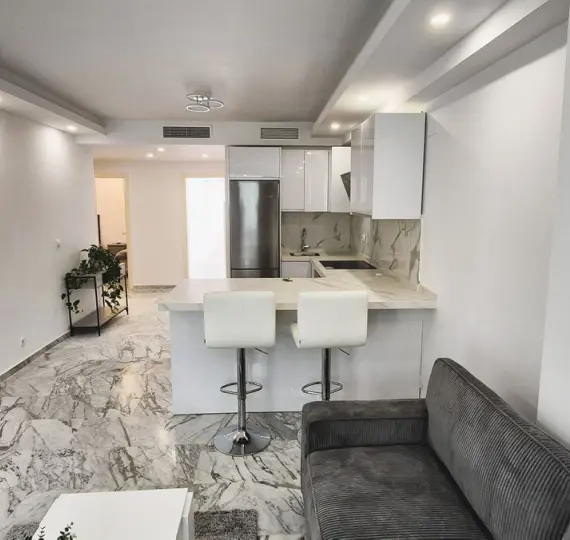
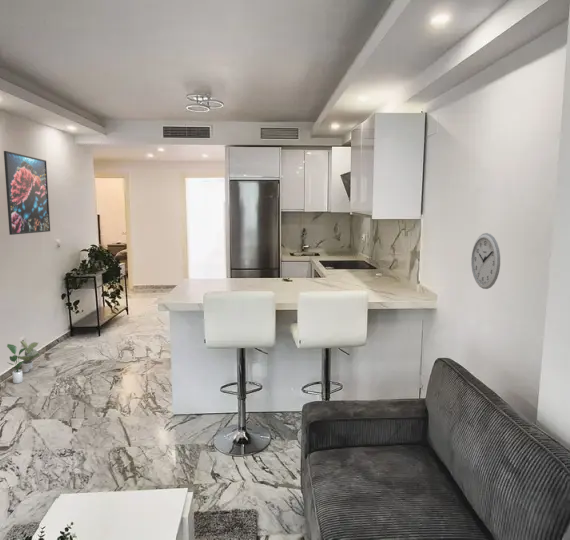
+ wall clock [470,232,501,290]
+ potted plant [17,340,41,374]
+ potted plant [6,343,28,384]
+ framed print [3,150,51,236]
